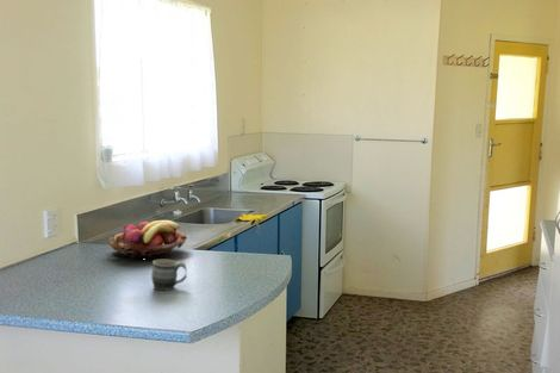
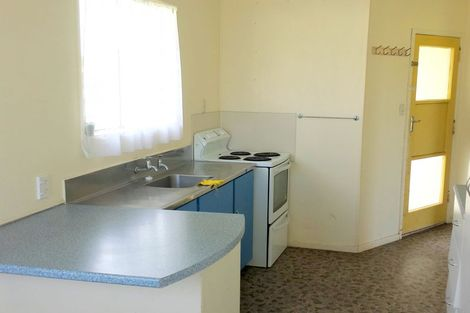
- fruit basket [108,219,188,260]
- mug [150,259,187,292]
